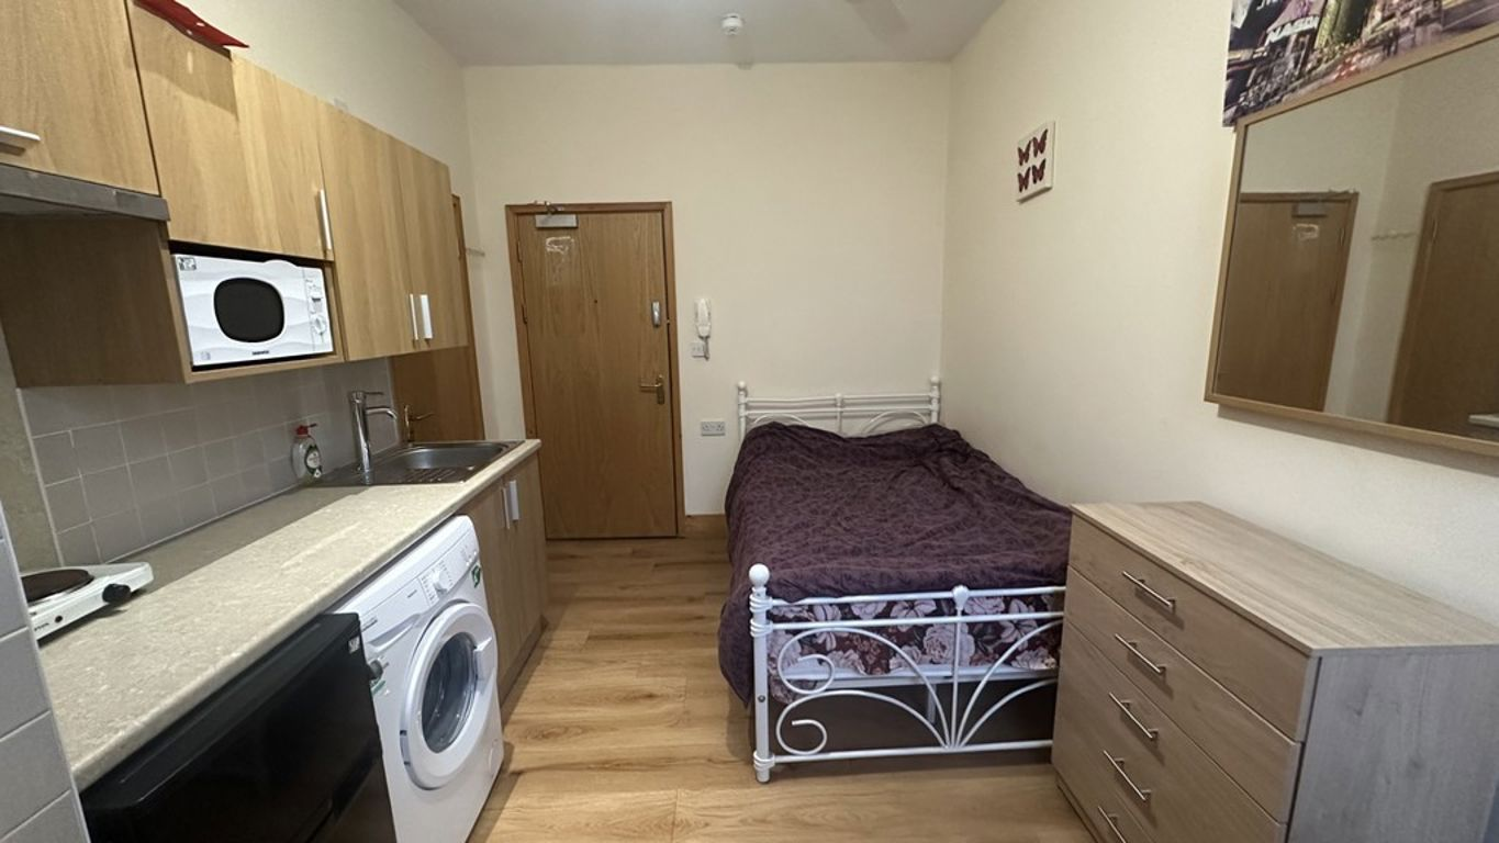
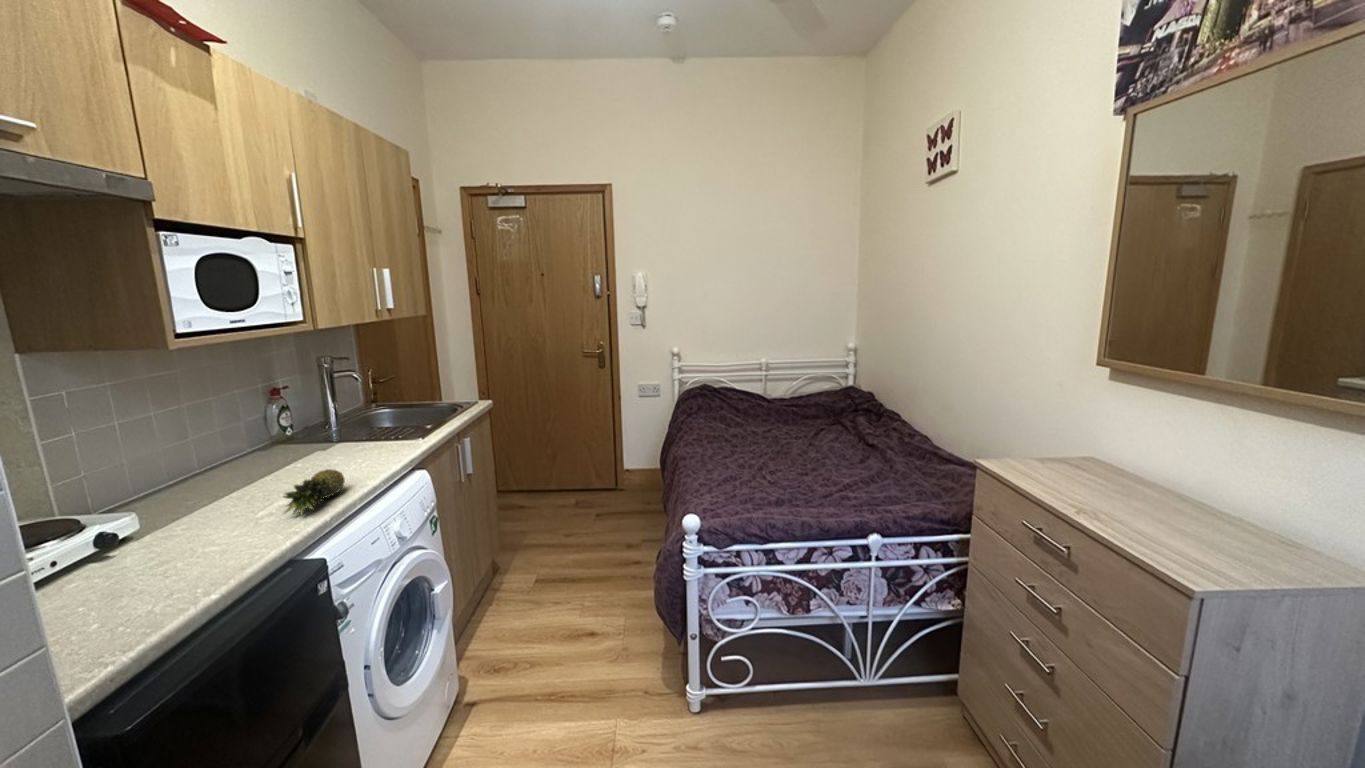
+ fruit [281,468,346,517]
